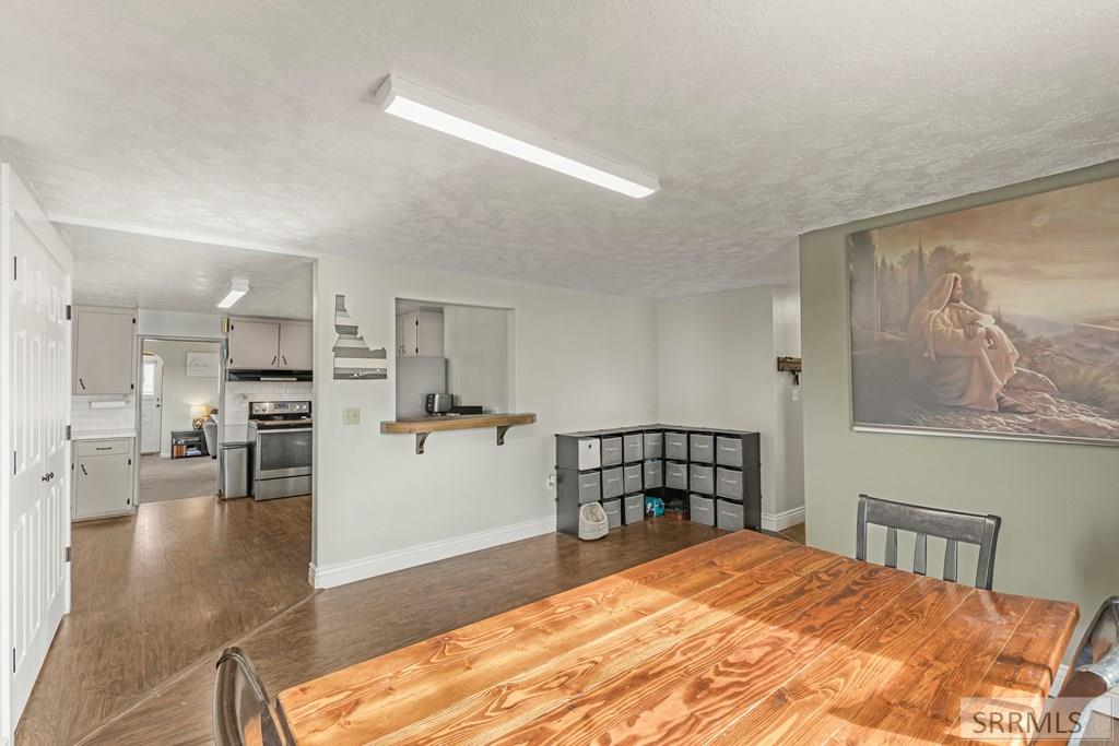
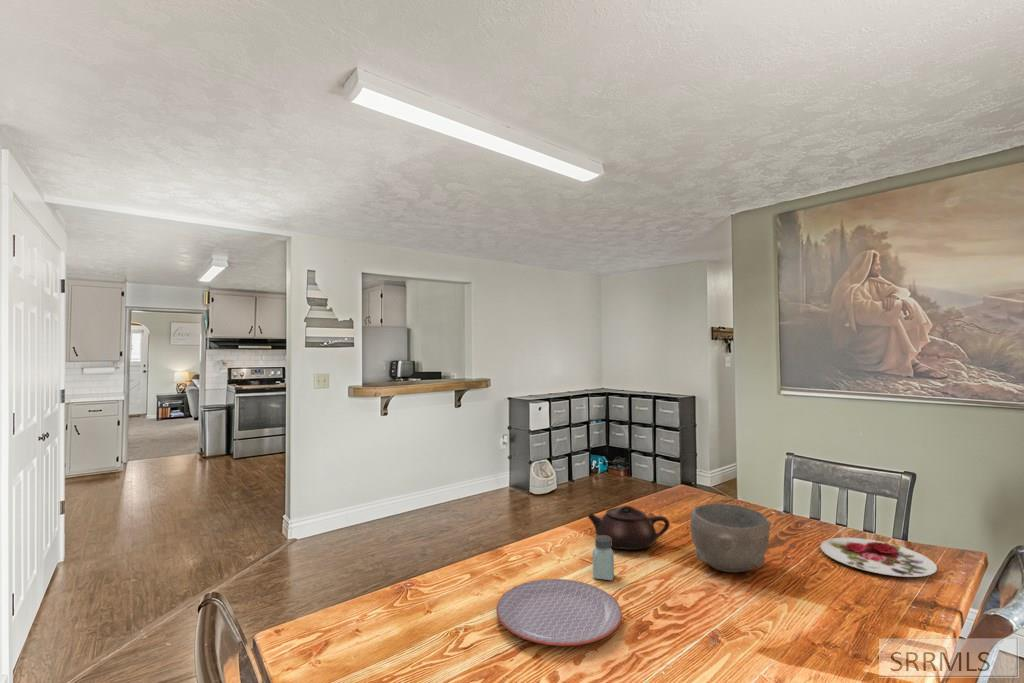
+ teapot [587,504,670,551]
+ bowl [689,503,771,573]
+ plate [495,578,623,647]
+ saltshaker [592,536,615,581]
+ plate [819,537,938,578]
